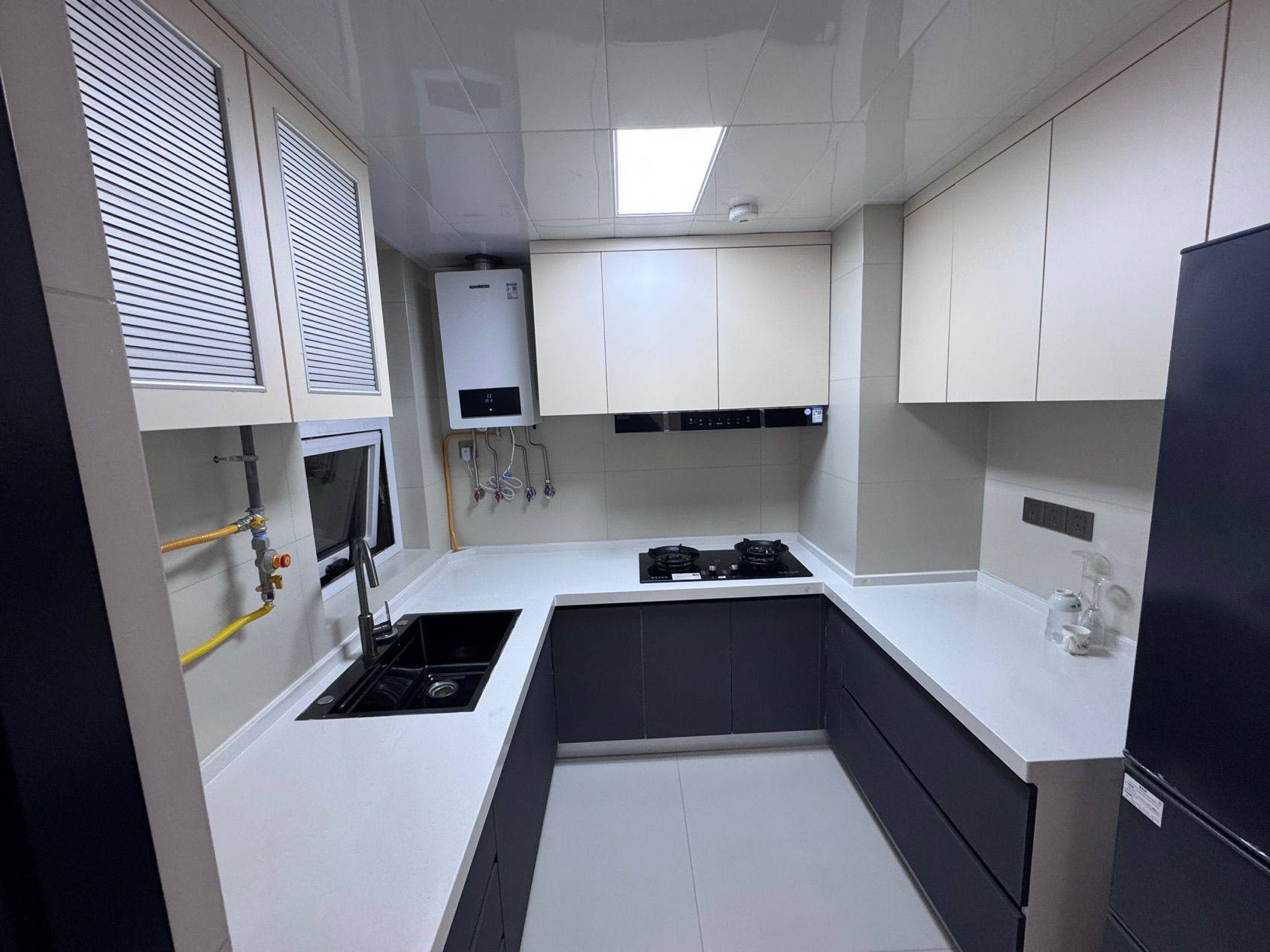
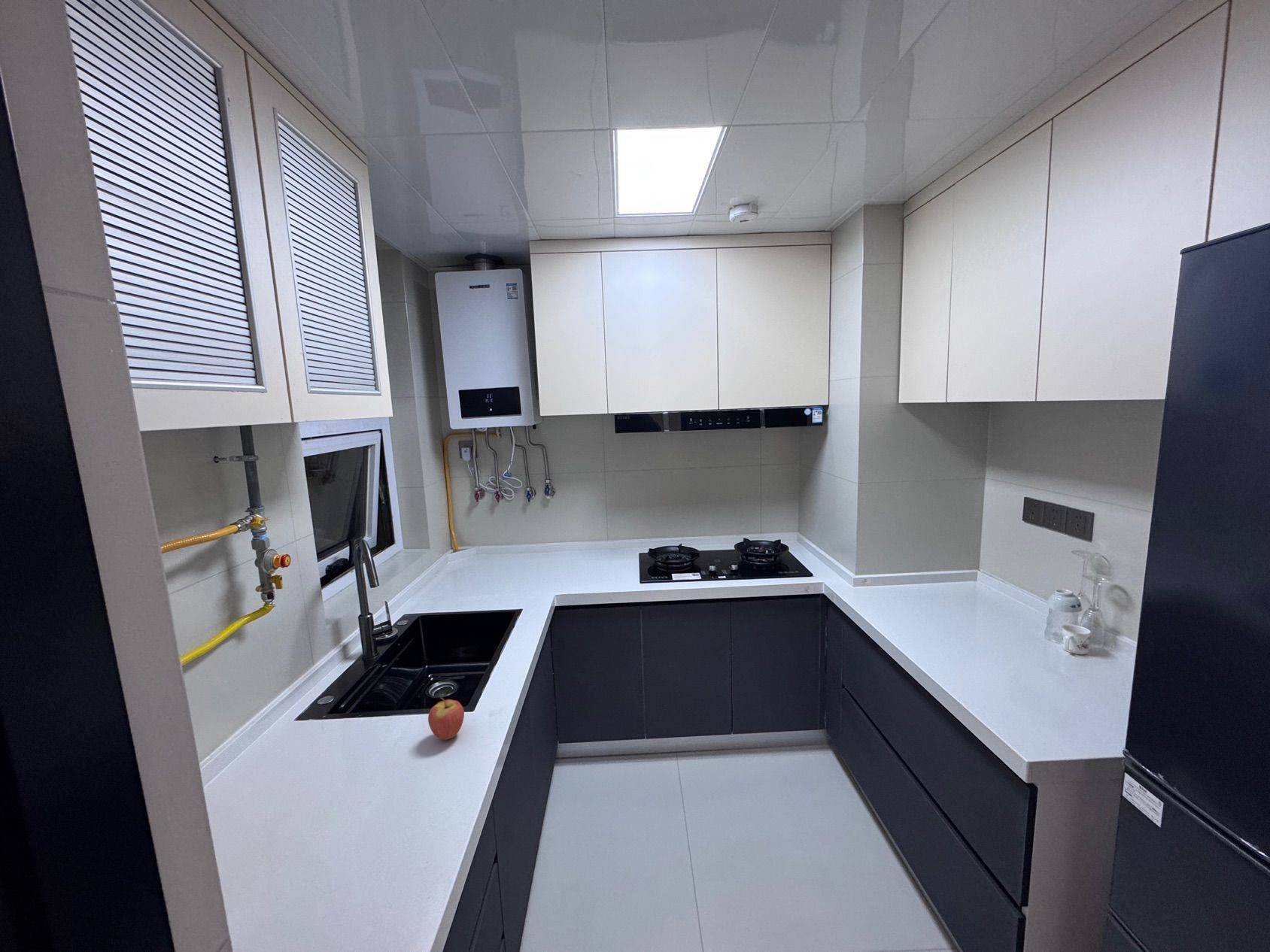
+ fruit [427,696,465,741]
